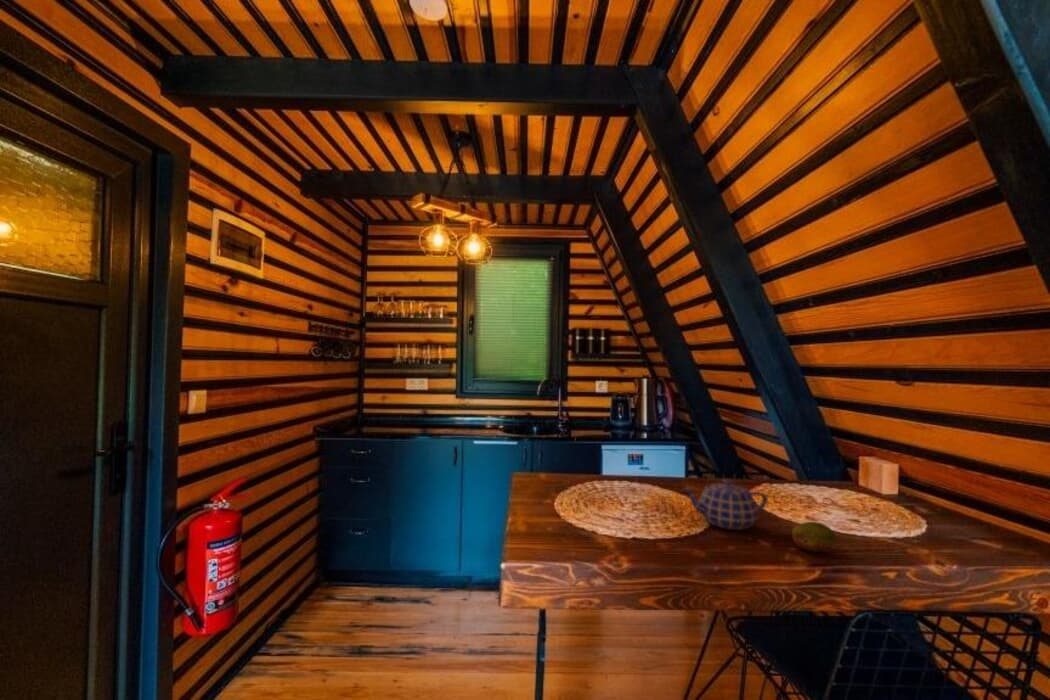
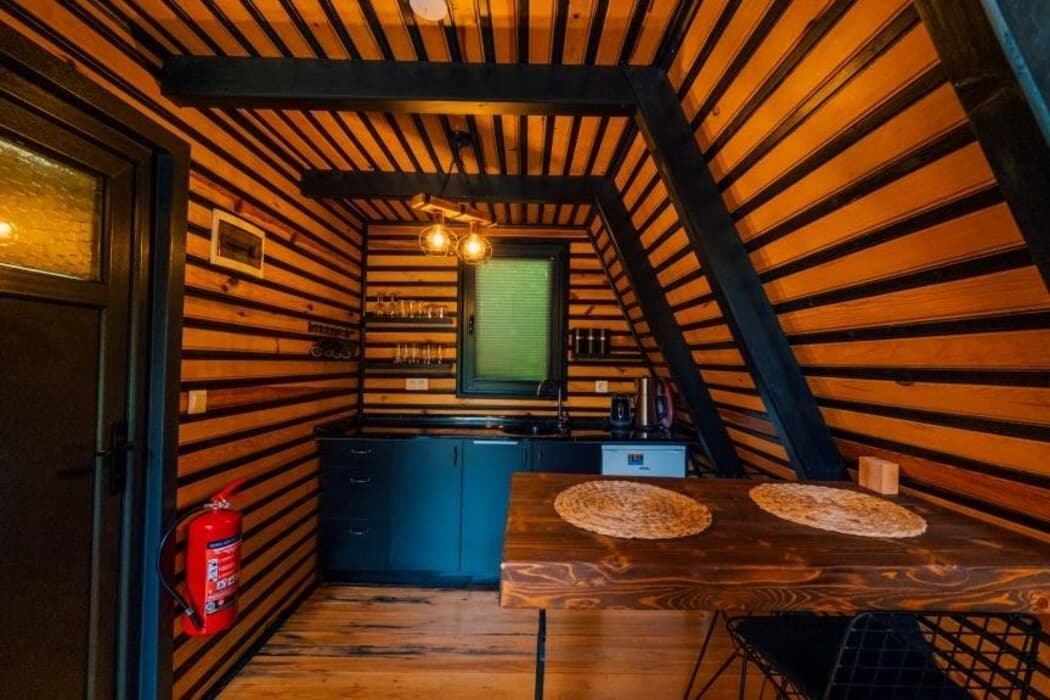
- fruit [791,521,837,553]
- teapot [682,478,769,531]
